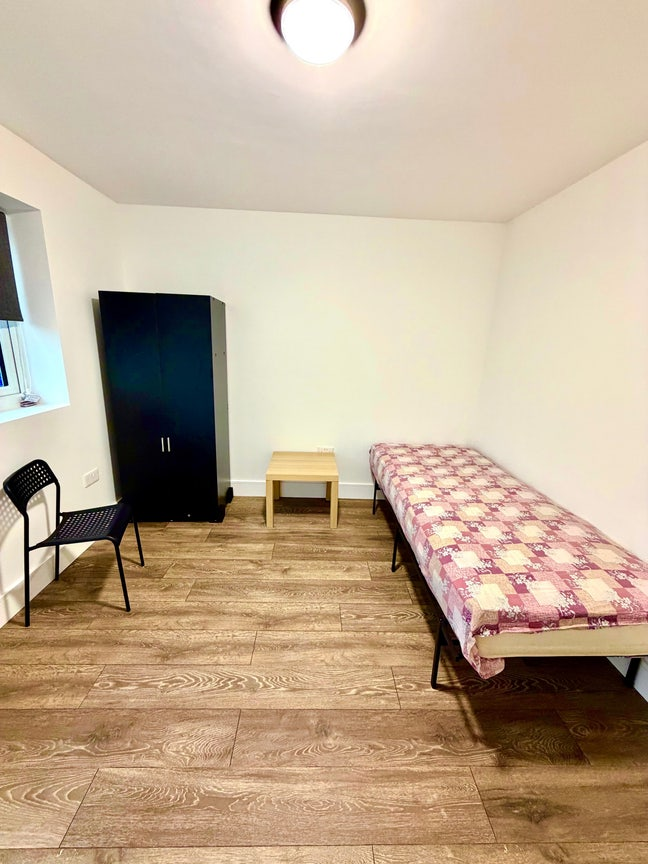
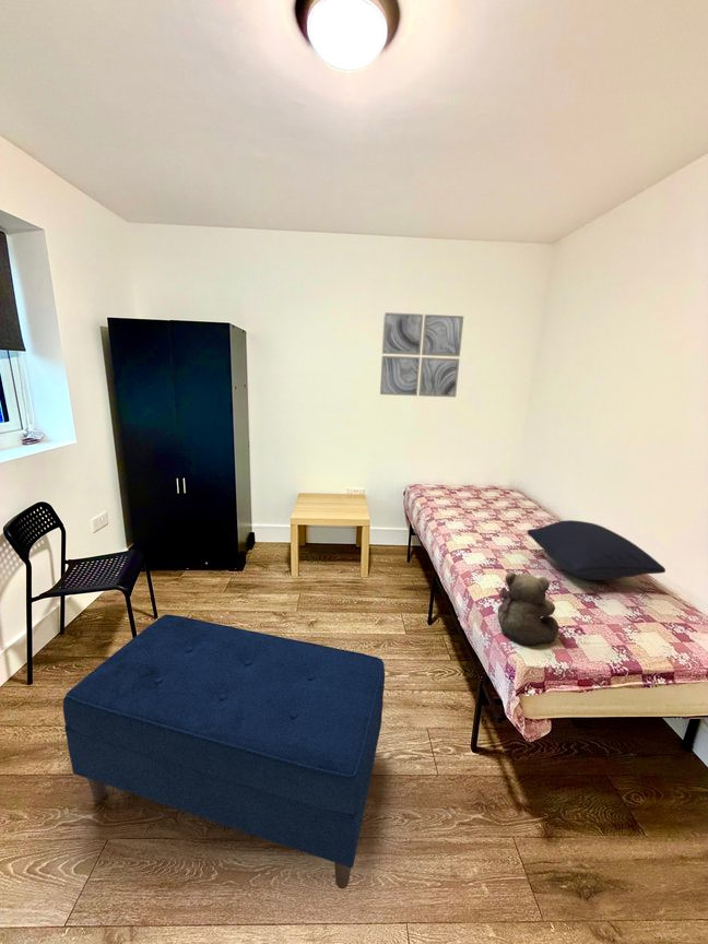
+ pillow [527,519,666,581]
+ wall art [379,311,464,398]
+ bench [62,613,386,890]
+ teddy bear [497,571,559,647]
